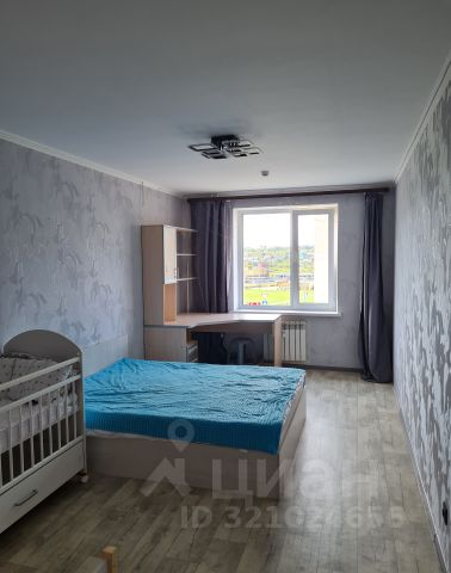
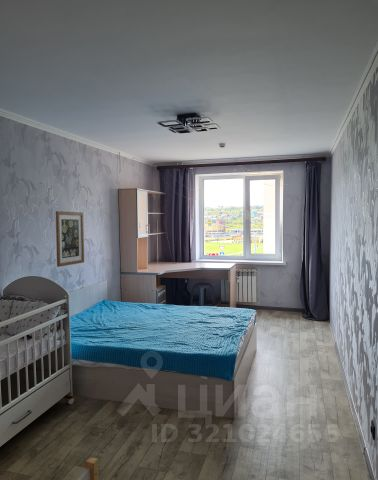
+ wall art [55,210,85,268]
